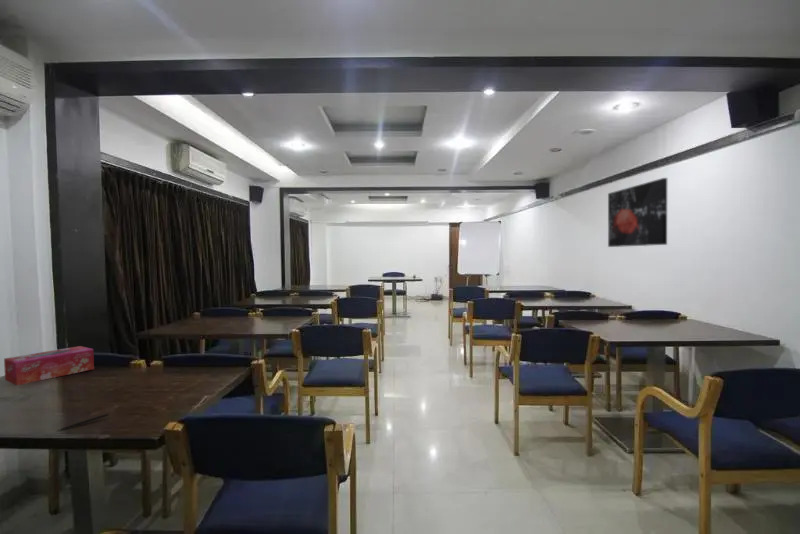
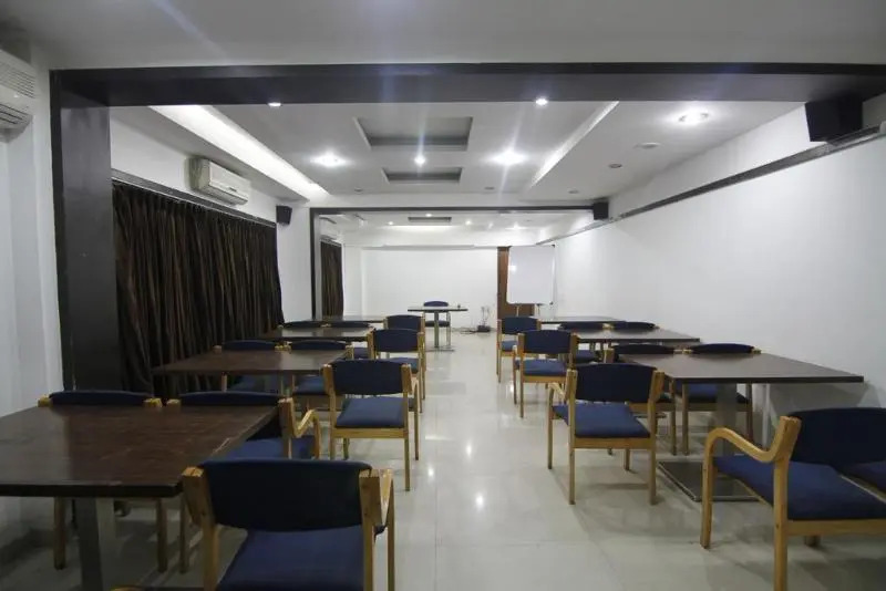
- wall art [607,177,668,248]
- tissue box [3,345,95,386]
- pen [56,413,110,432]
